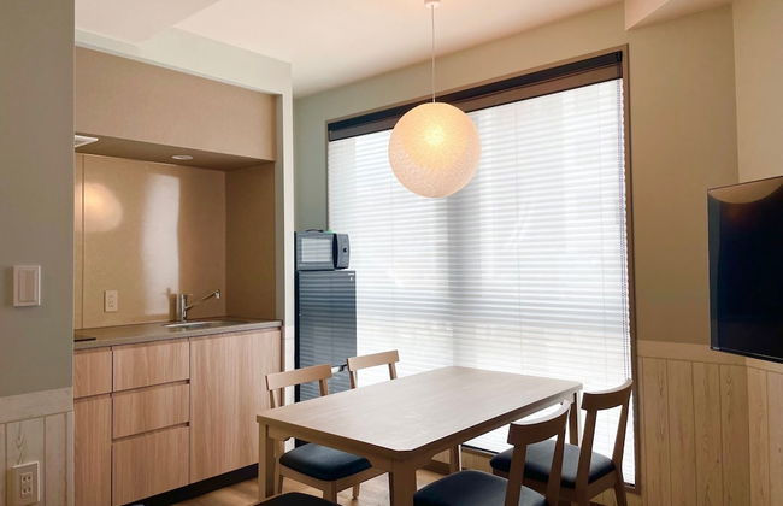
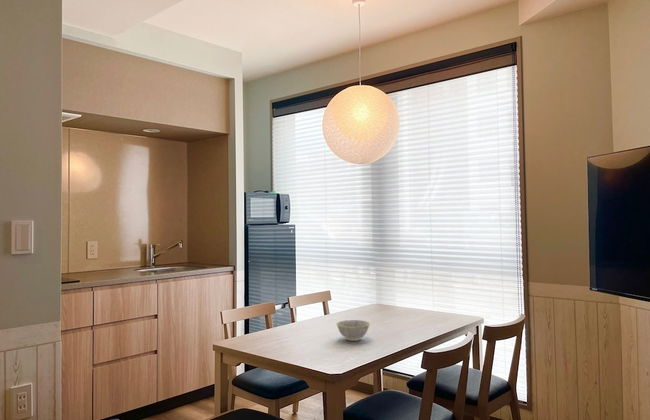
+ bowl [335,319,371,342]
